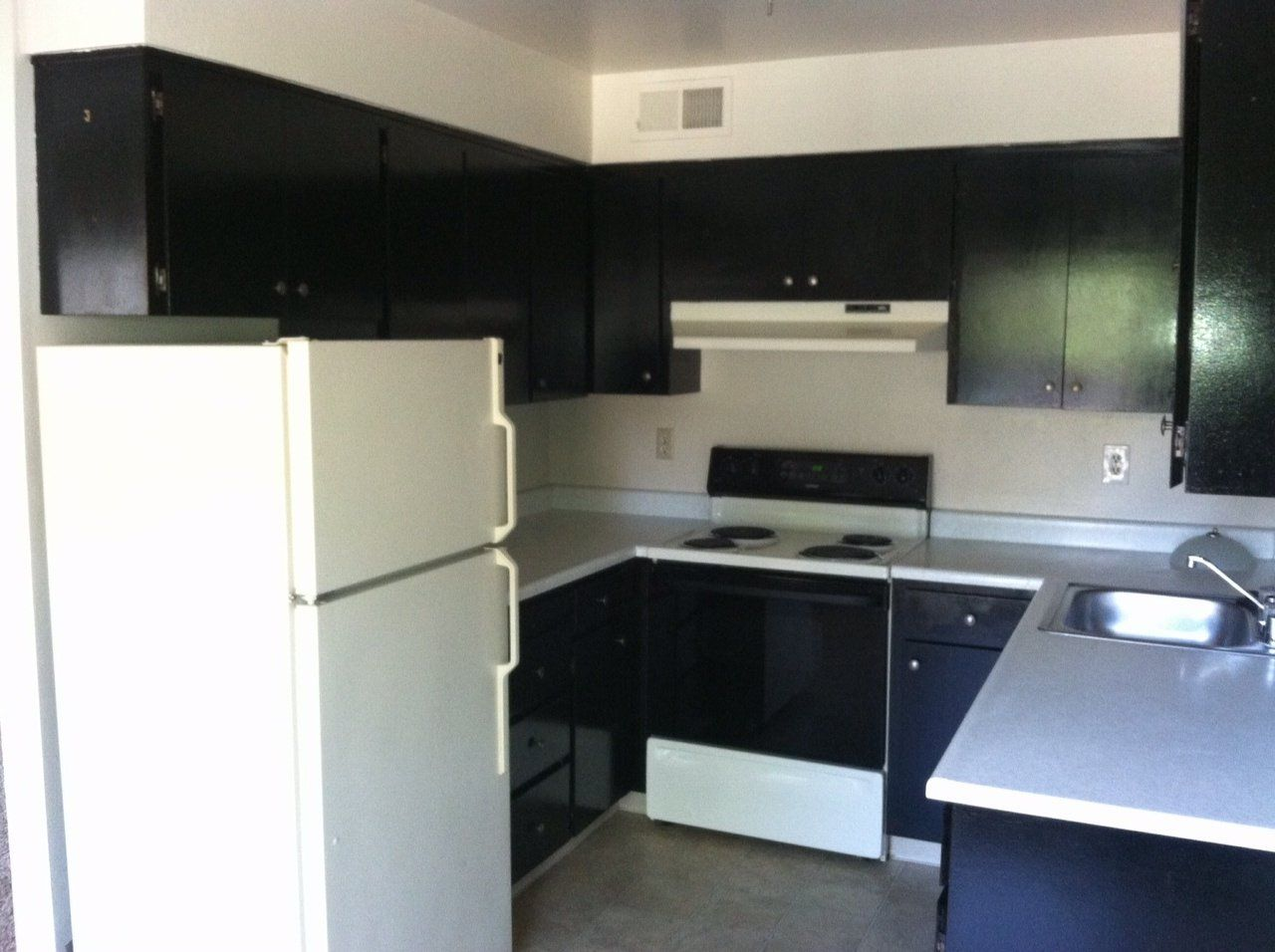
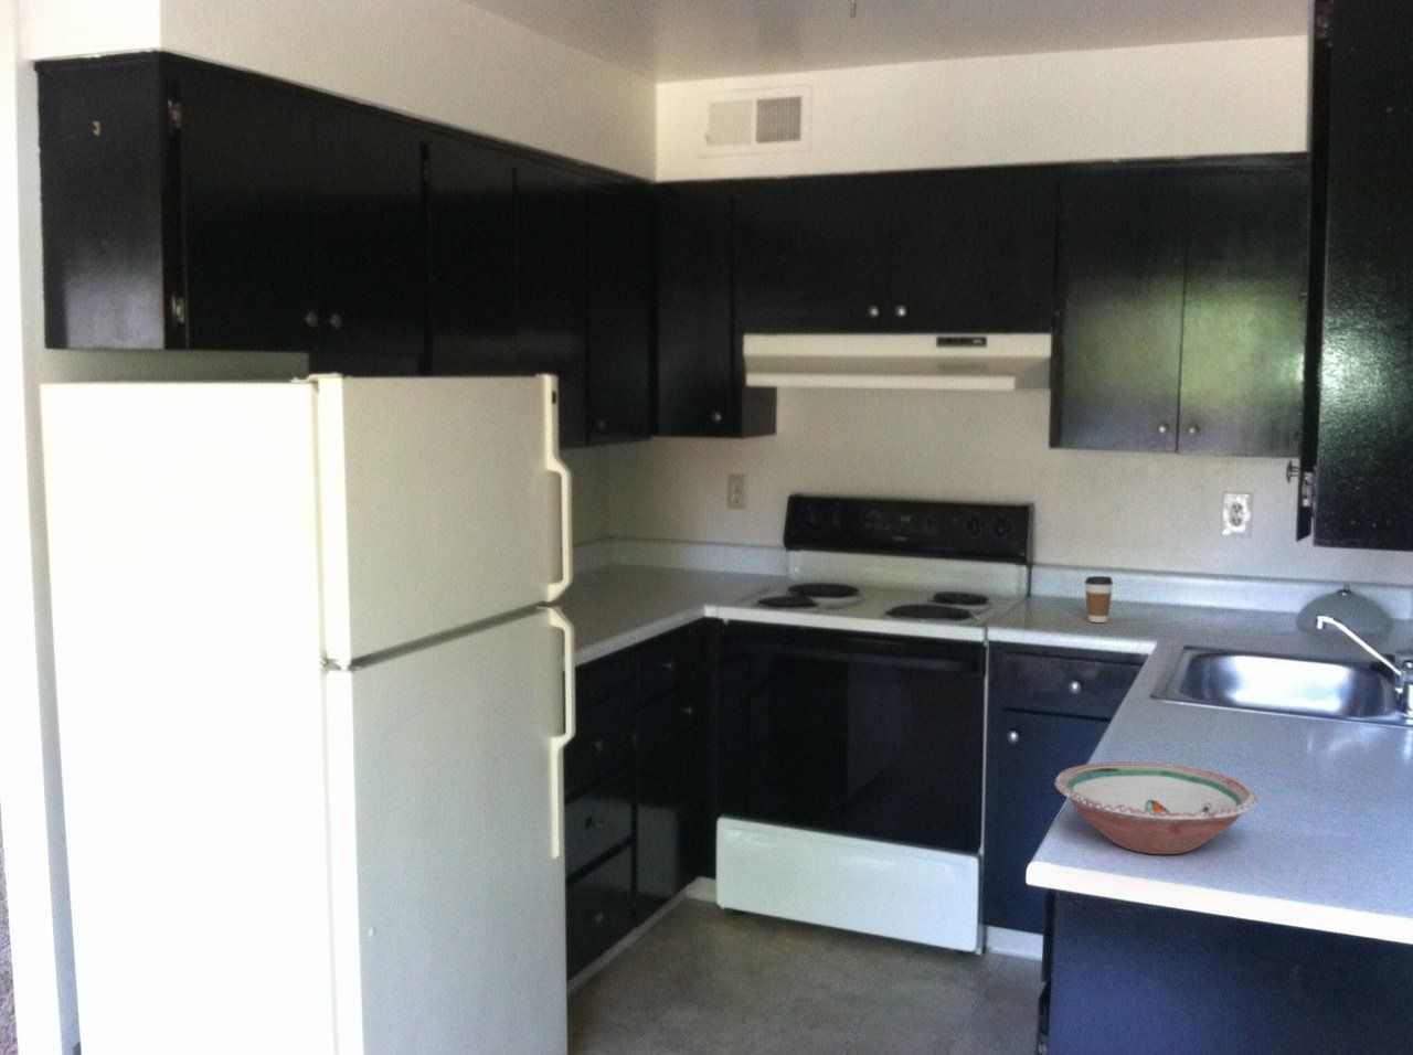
+ coffee cup [1084,575,1114,624]
+ bowl [1054,760,1259,856]
